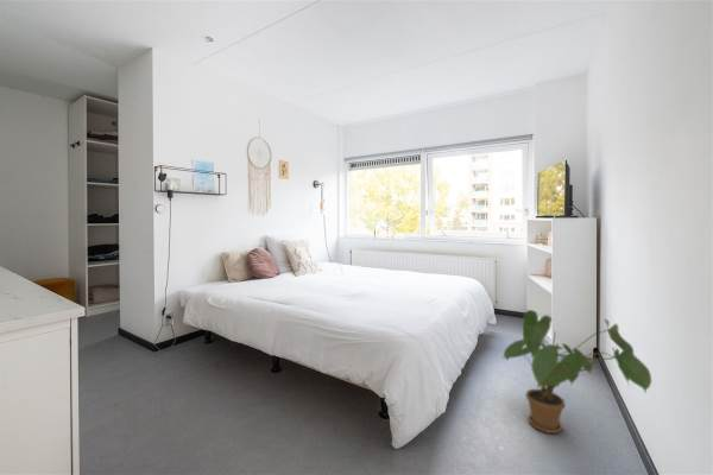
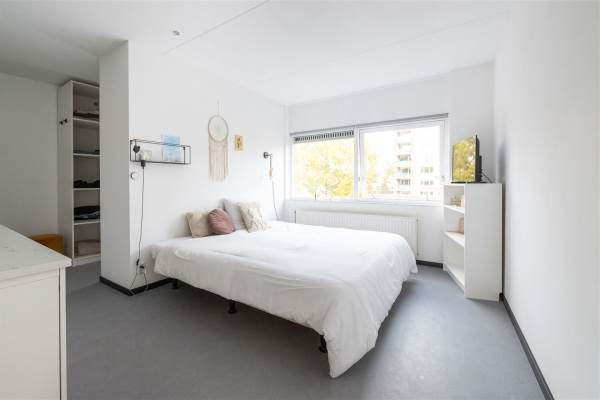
- house plant [500,309,652,435]
